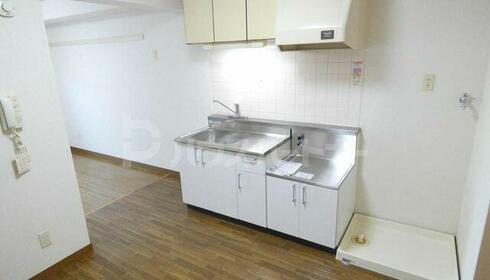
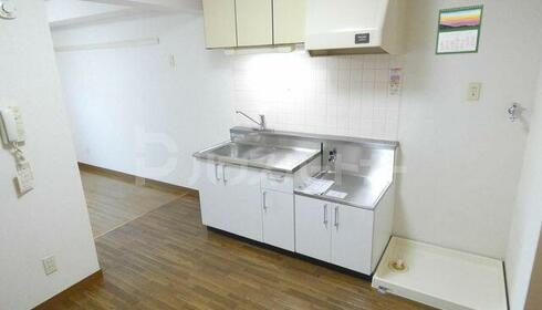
+ calendar [435,2,484,56]
